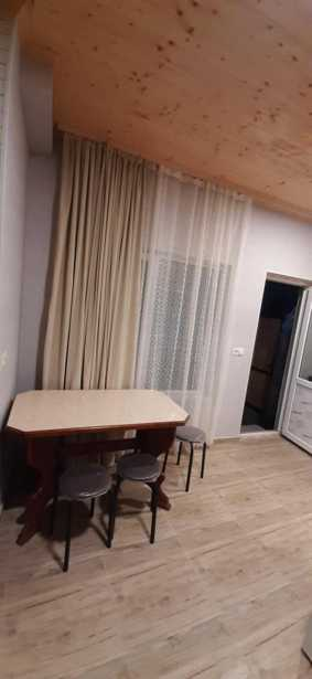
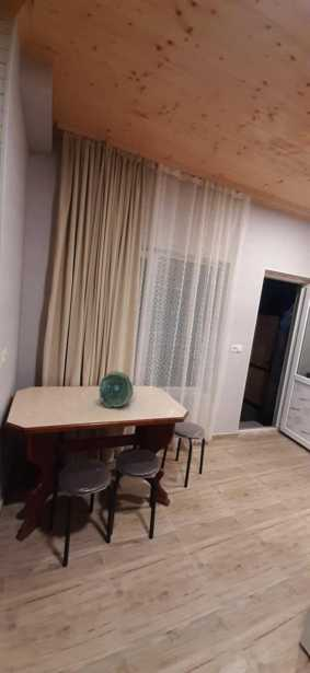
+ decorative bowl [97,370,134,408]
